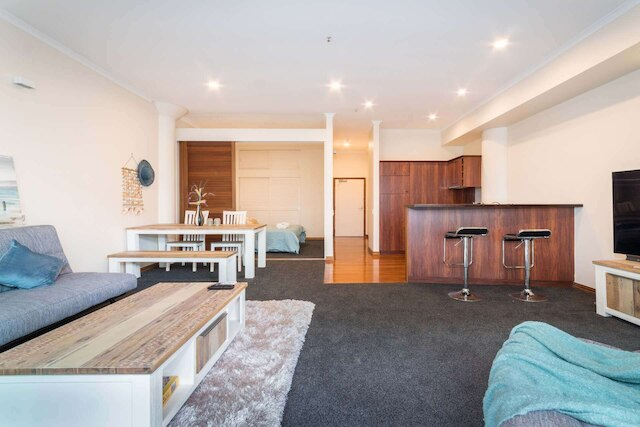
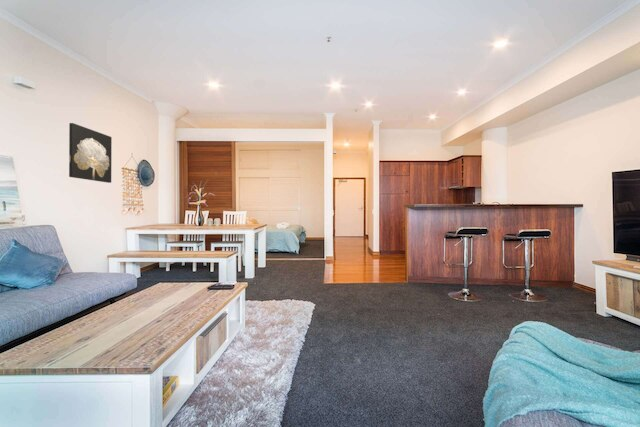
+ wall art [68,122,113,184]
